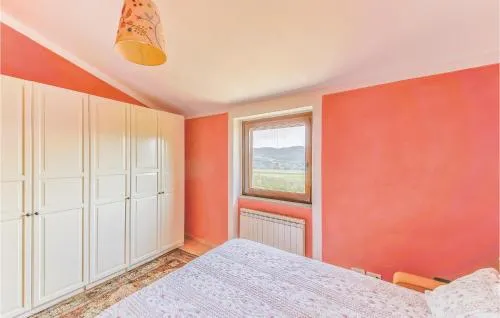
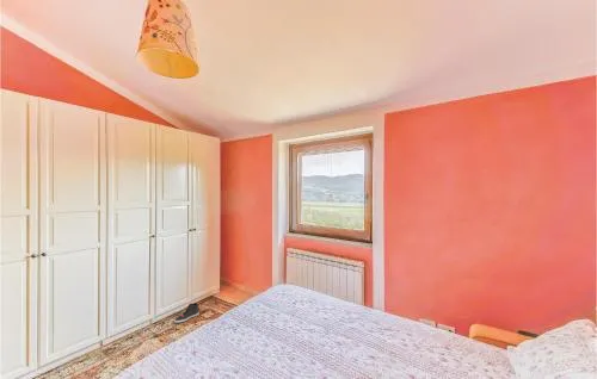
+ sneaker [173,302,201,324]
